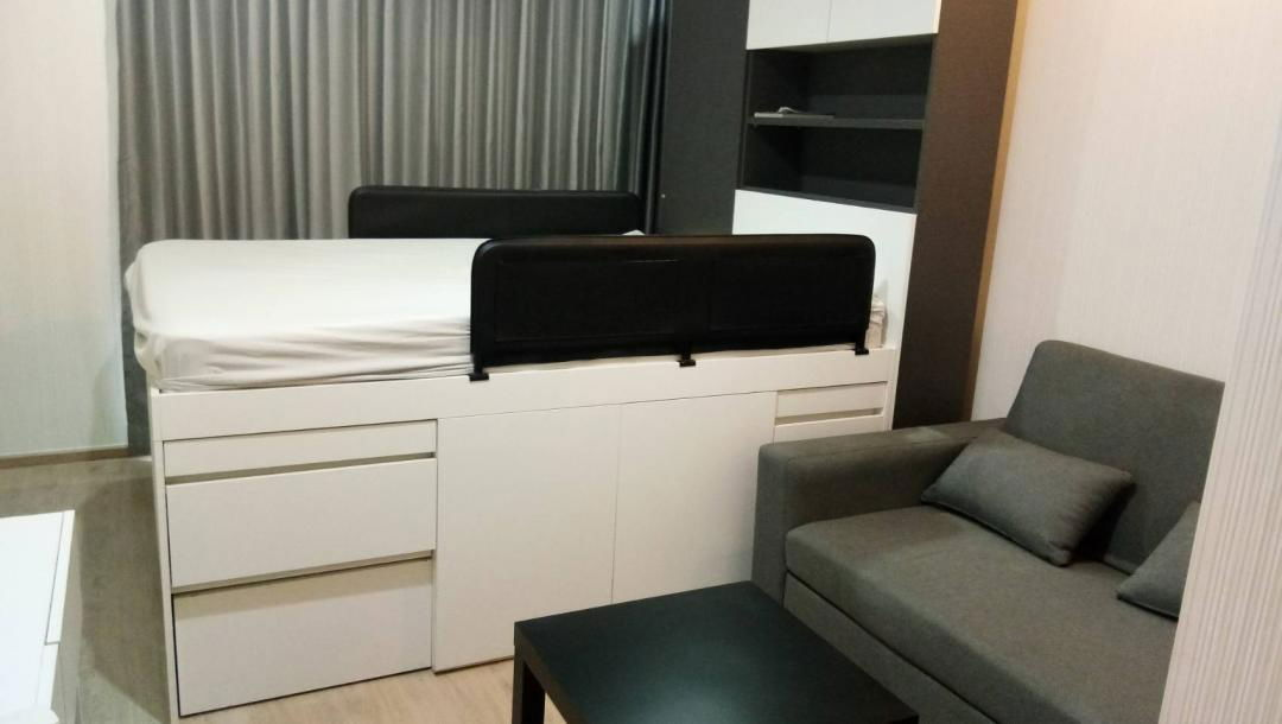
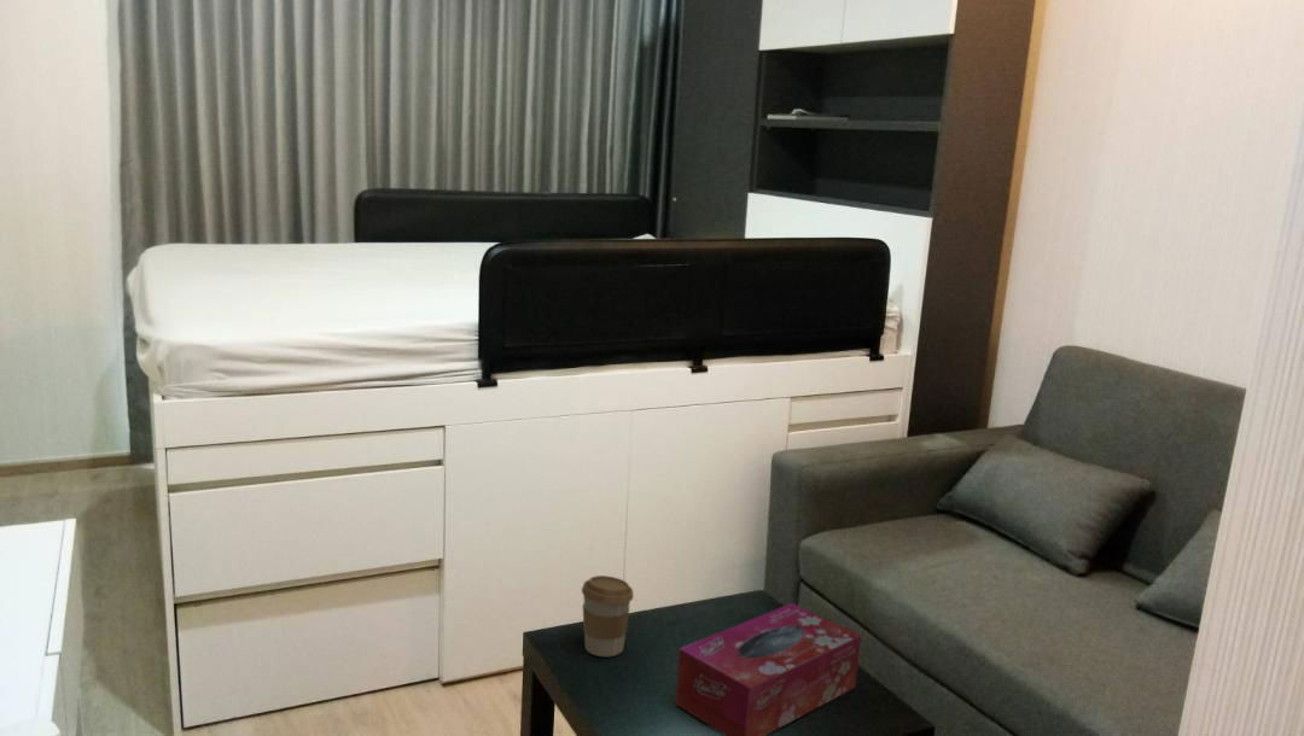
+ coffee cup [581,574,635,658]
+ tissue box [674,602,862,736]
